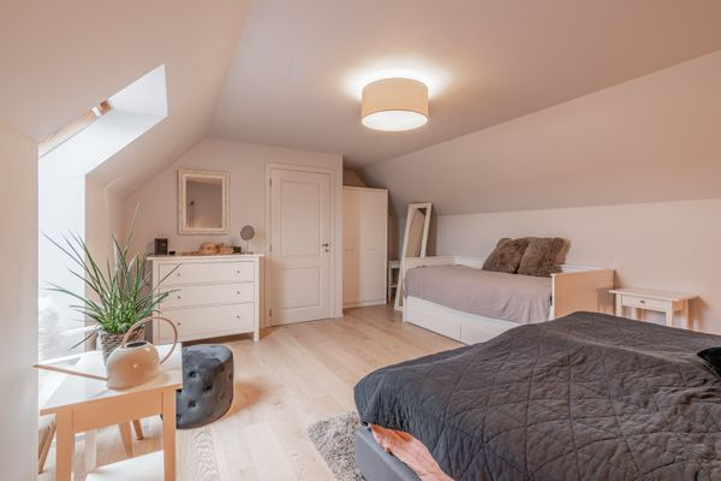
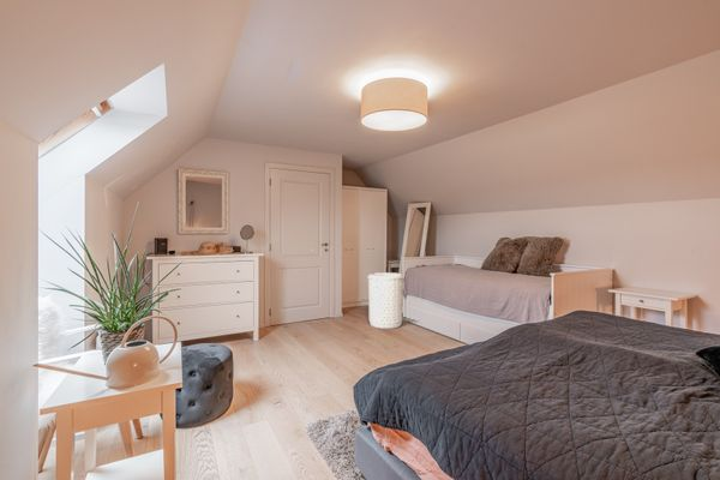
+ laundry basket [366,271,404,330]
